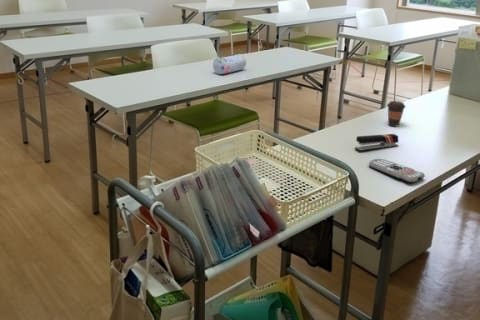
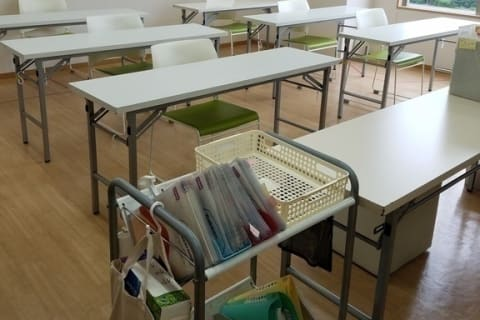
- coffee cup [386,100,406,127]
- pencil case [212,53,247,75]
- remote control [368,158,426,184]
- stapler [354,133,399,153]
